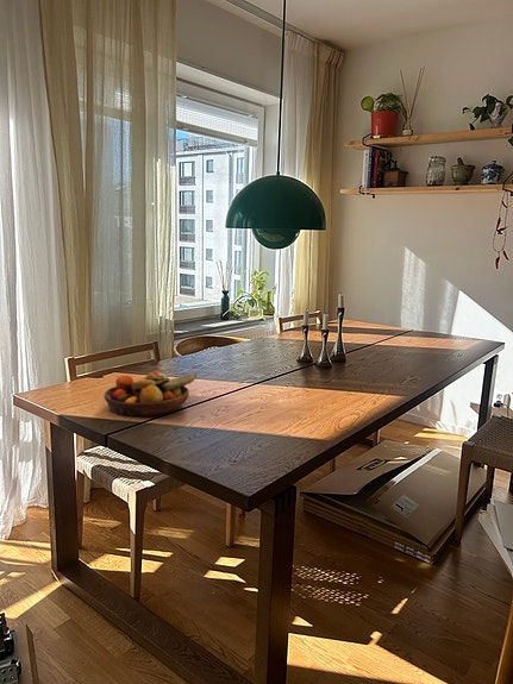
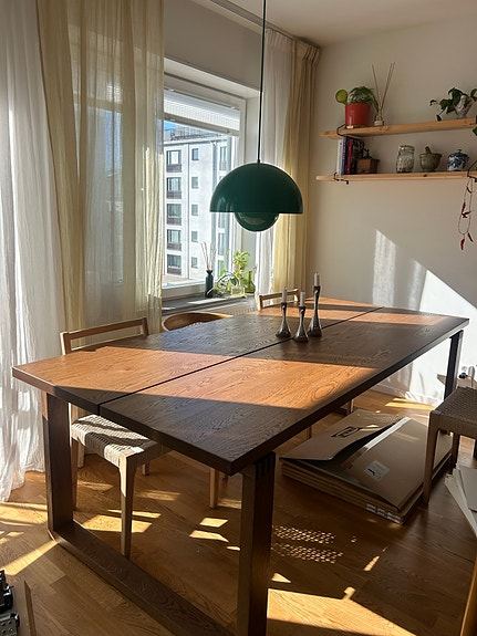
- fruit bowl [102,370,198,418]
